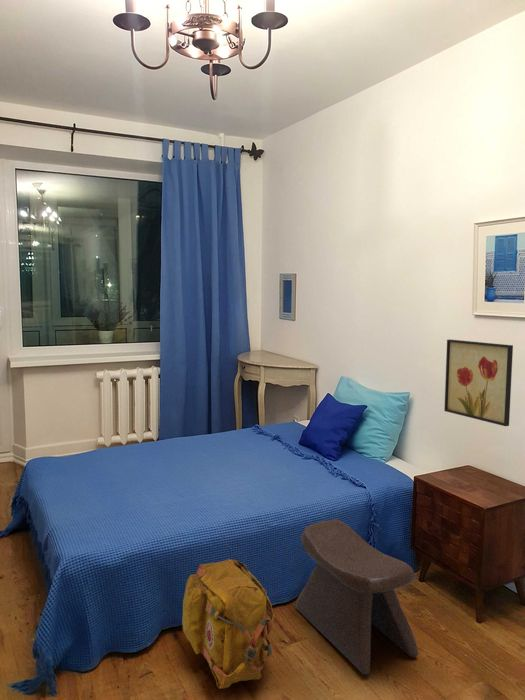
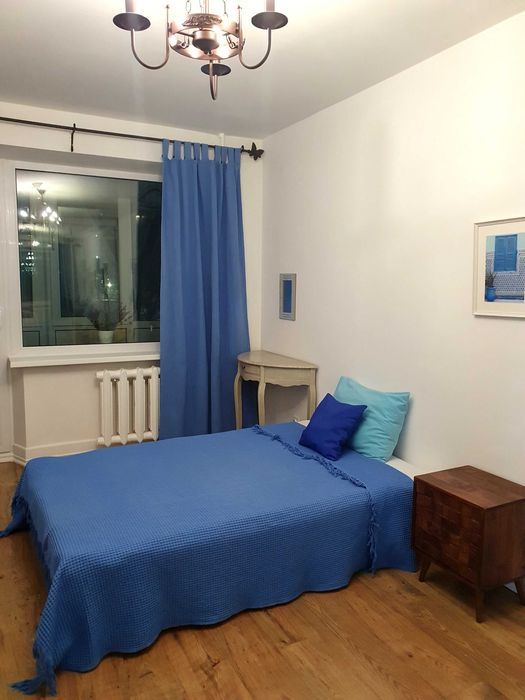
- stool [295,518,419,675]
- backpack [181,558,275,690]
- wall art [443,339,514,427]
